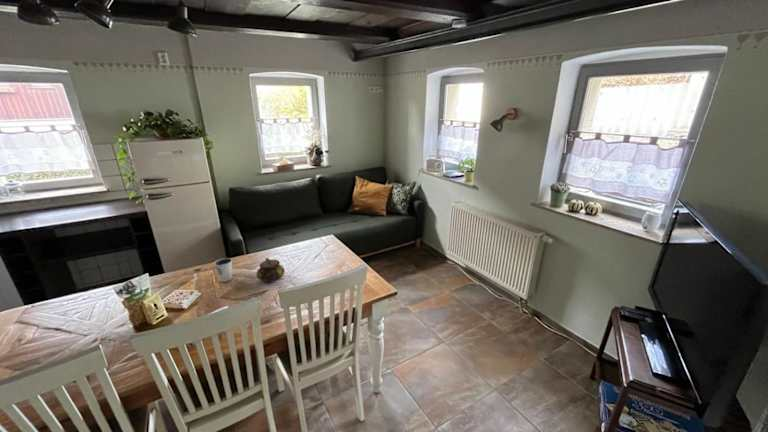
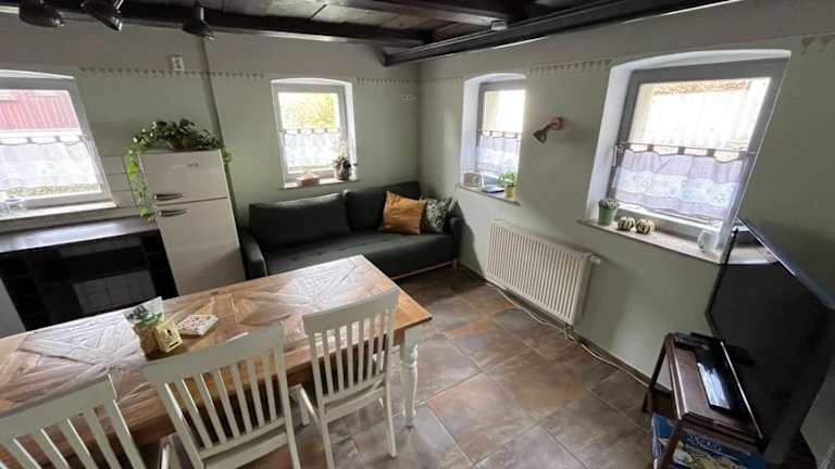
- dixie cup [213,257,233,283]
- teapot [256,257,285,283]
